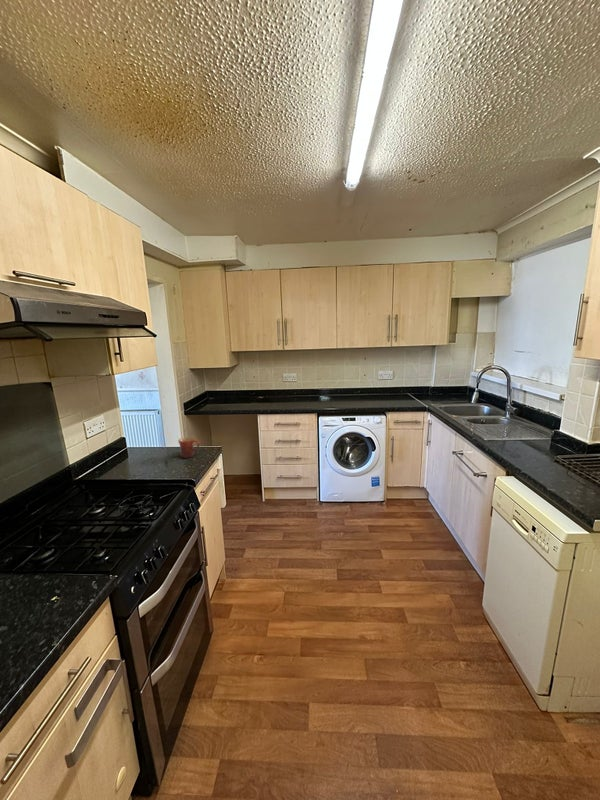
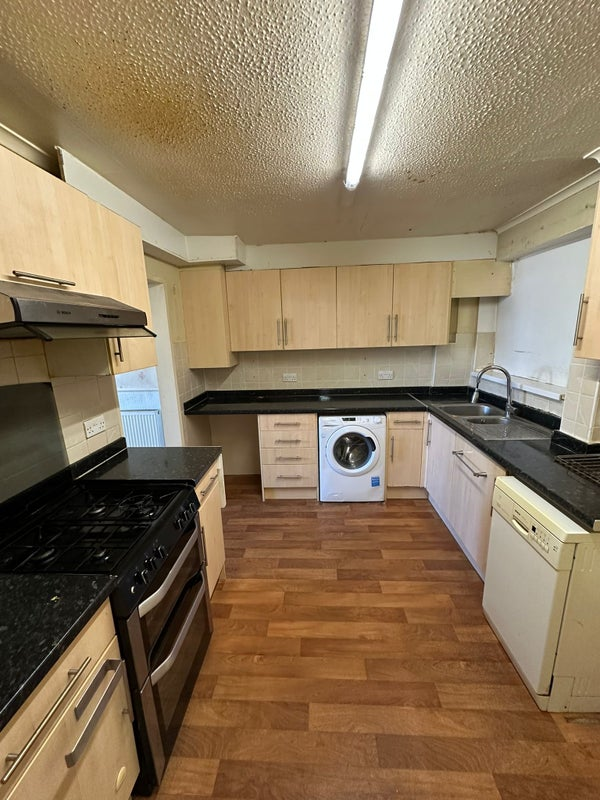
- mug [177,436,201,459]
